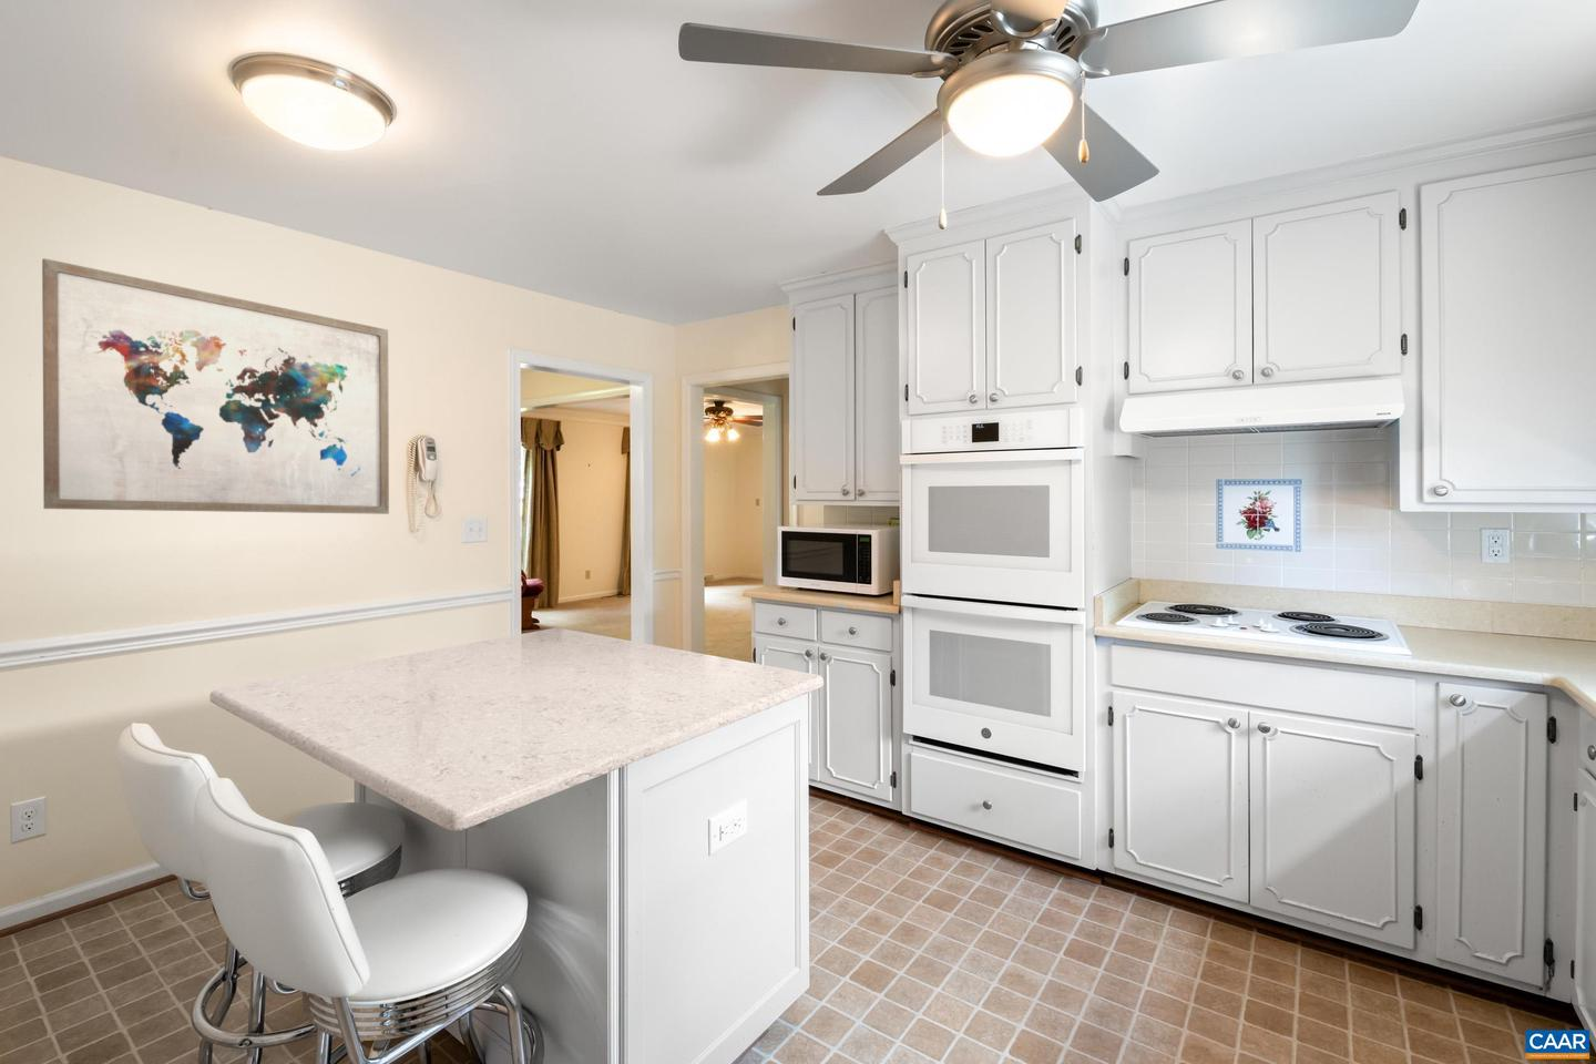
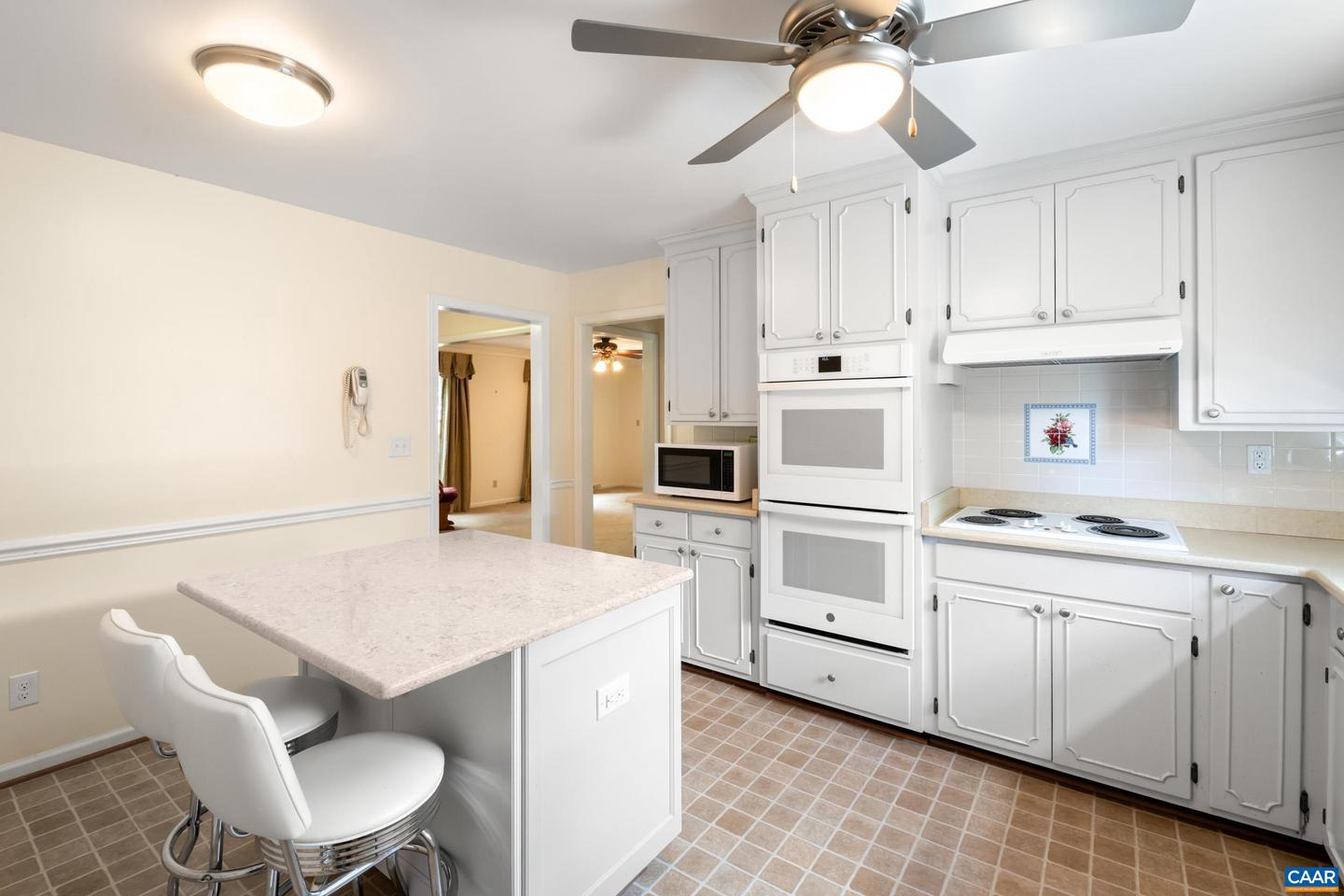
- wall art [42,258,391,515]
